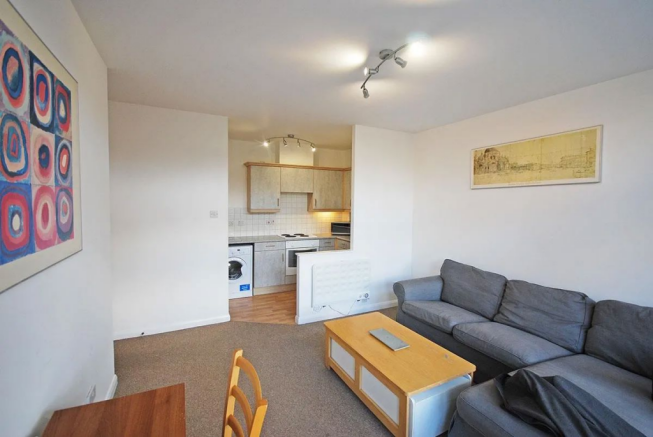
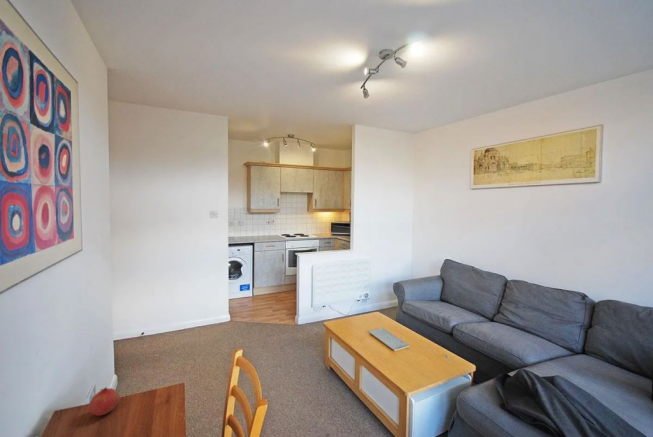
+ fruit [87,387,121,417]
